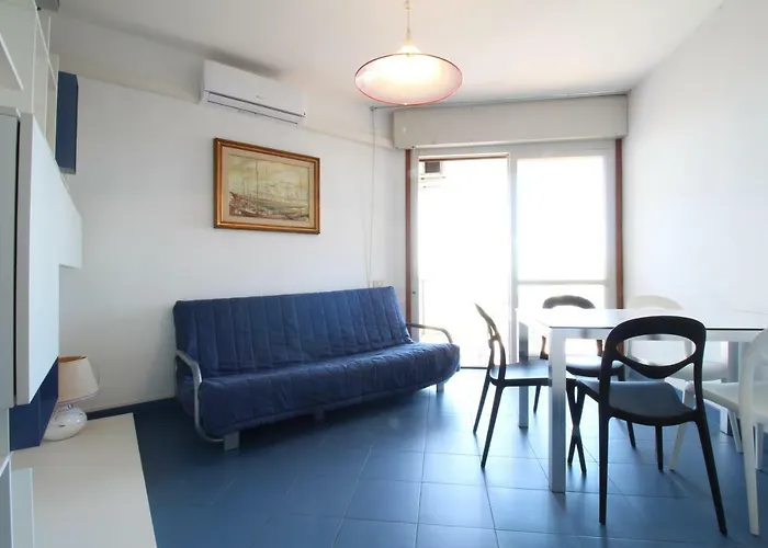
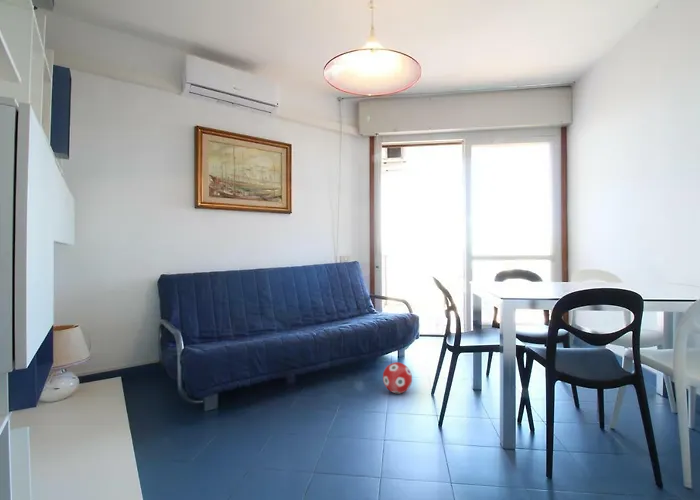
+ decorative ball [382,361,413,394]
